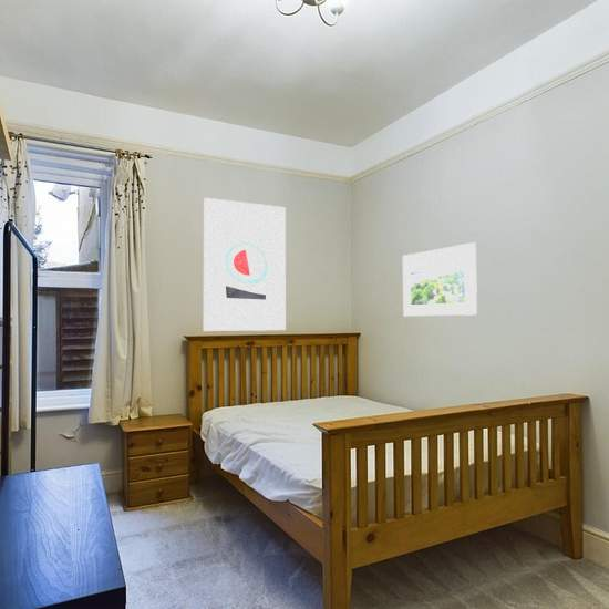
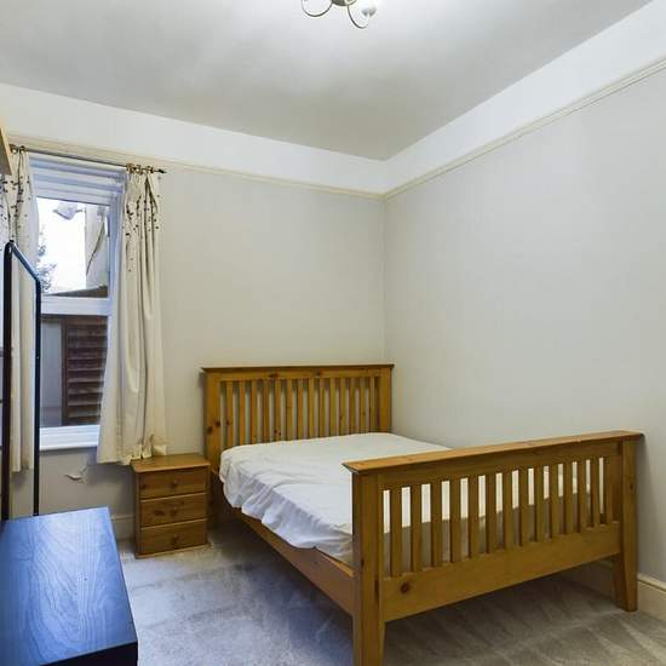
- wall art [203,197,287,332]
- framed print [402,241,478,317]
